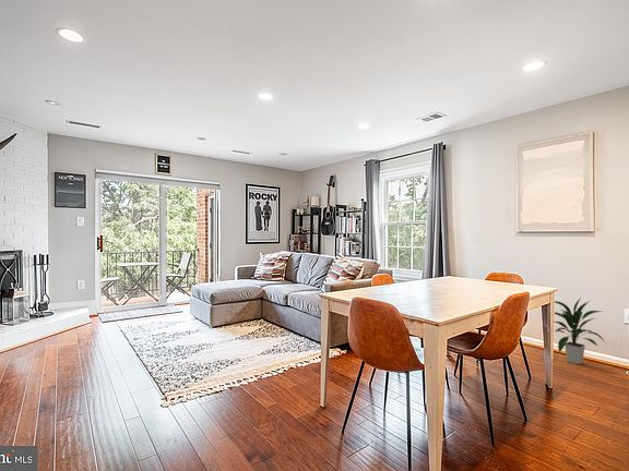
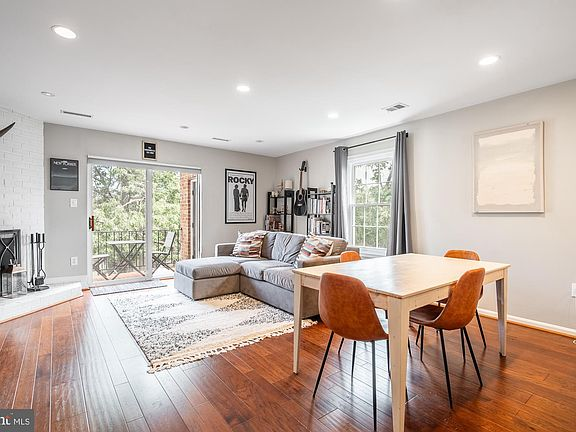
- indoor plant [554,297,606,365]
